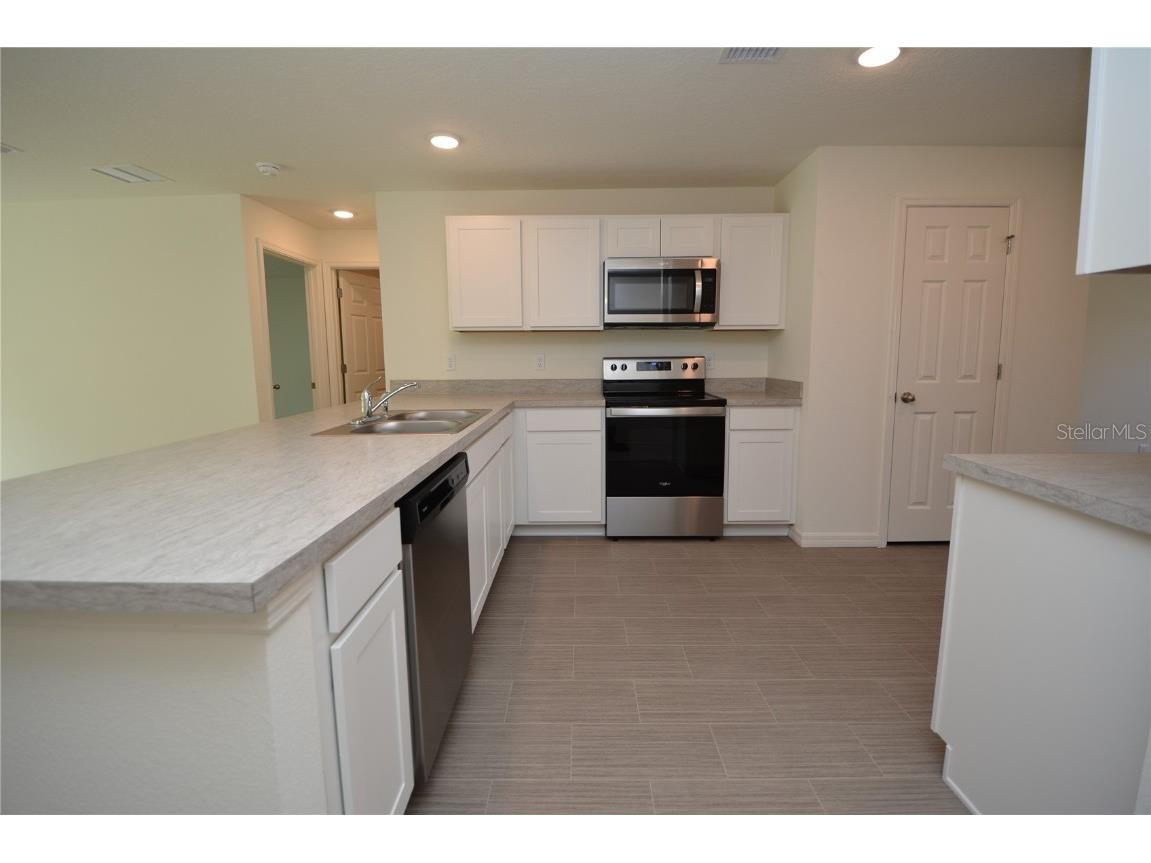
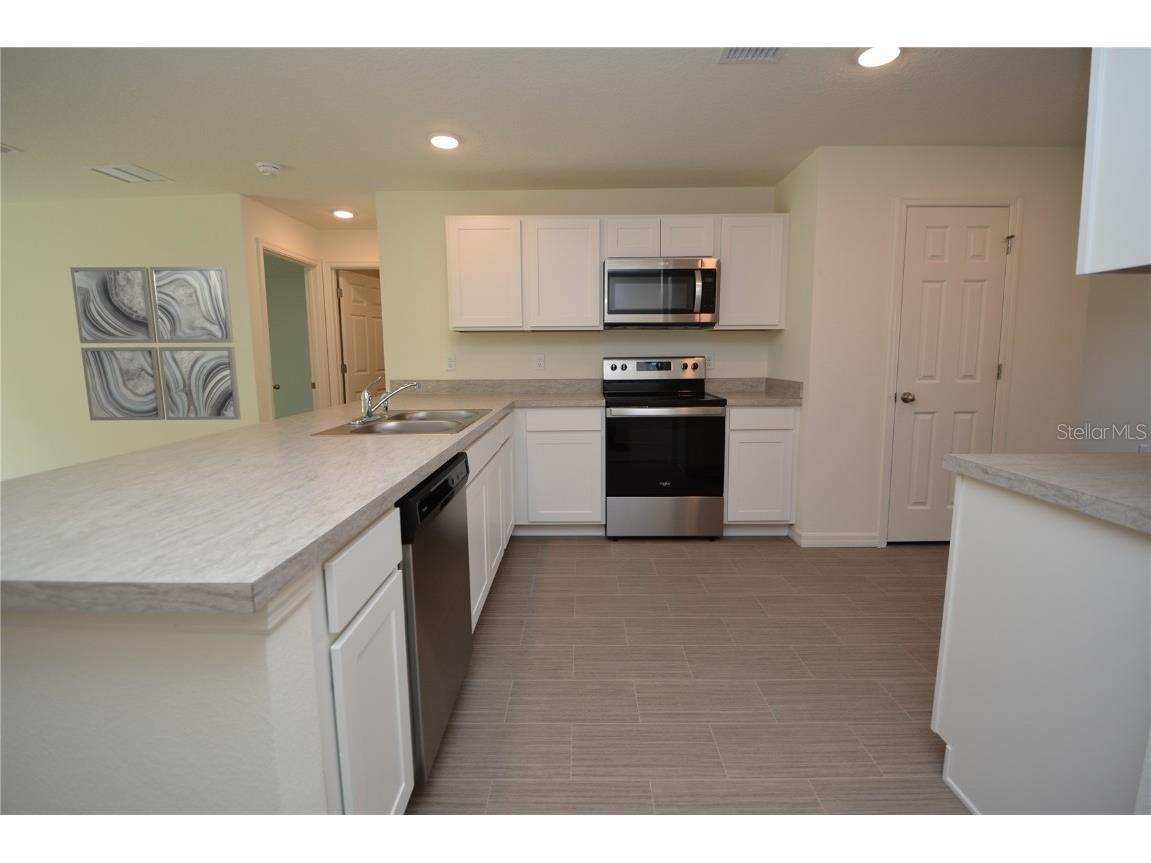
+ wall art [69,265,242,422]
